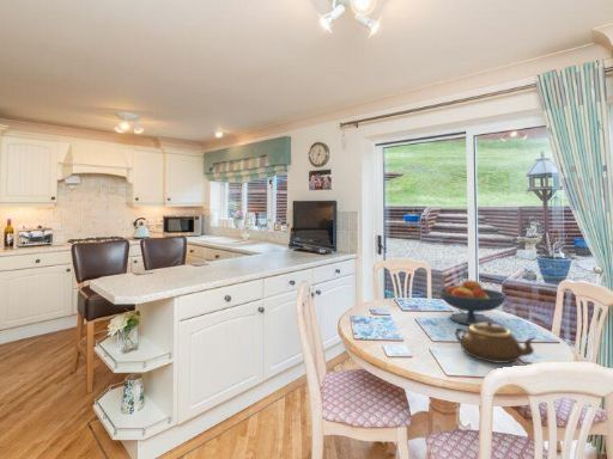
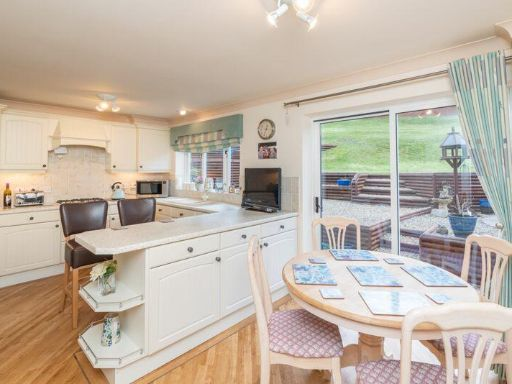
- teapot [454,322,538,365]
- fruit bowl [437,279,508,326]
